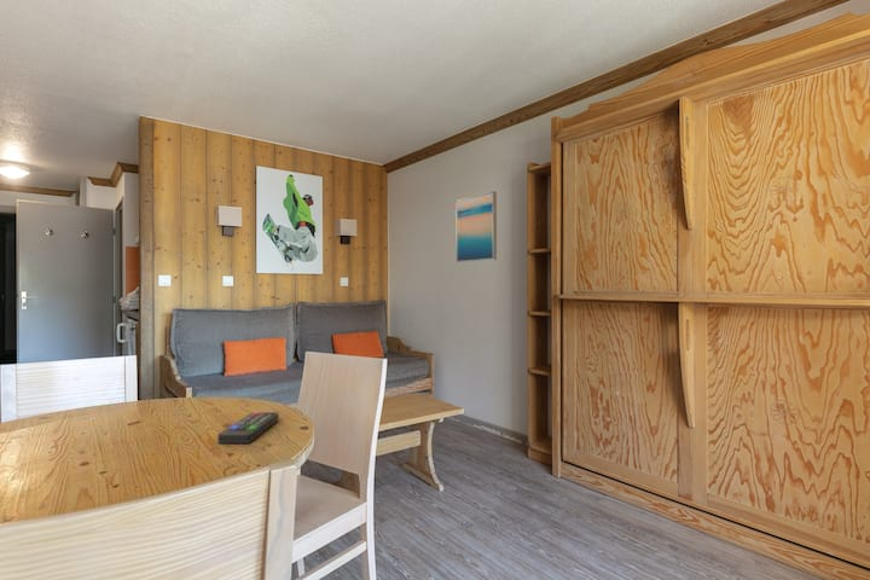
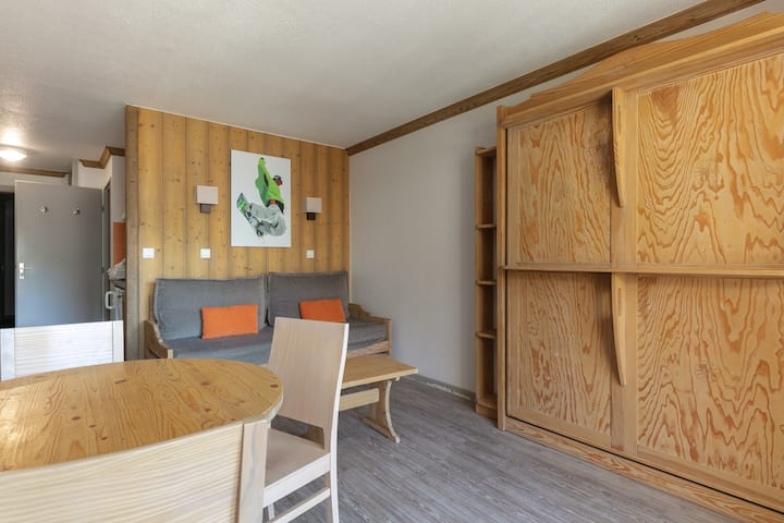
- wall art [456,190,498,263]
- remote control [216,411,280,445]
